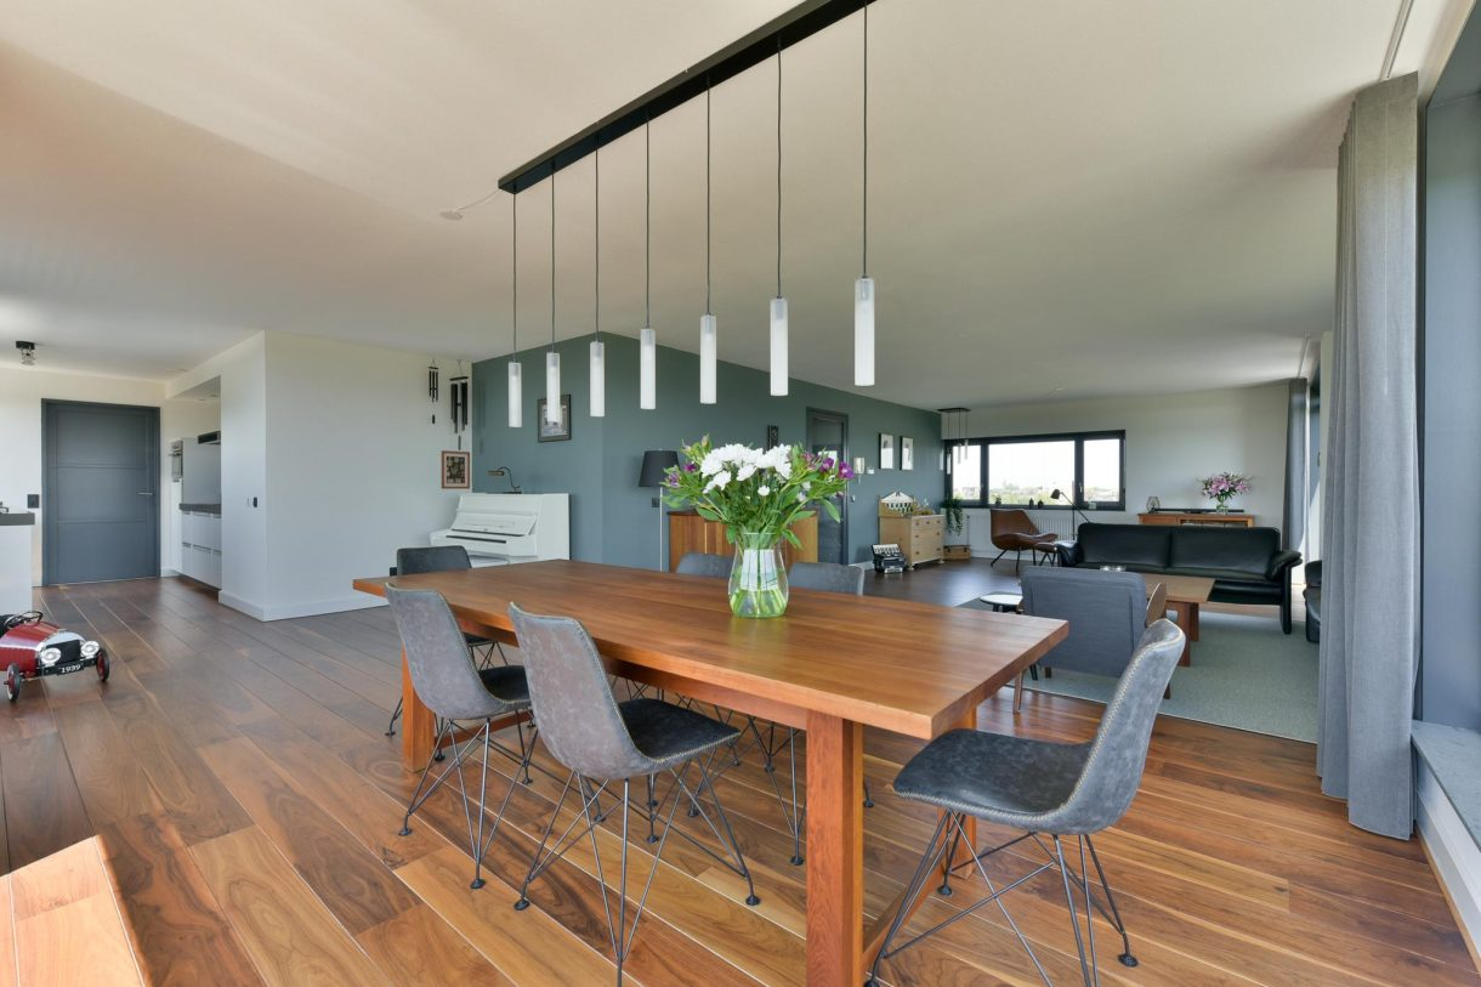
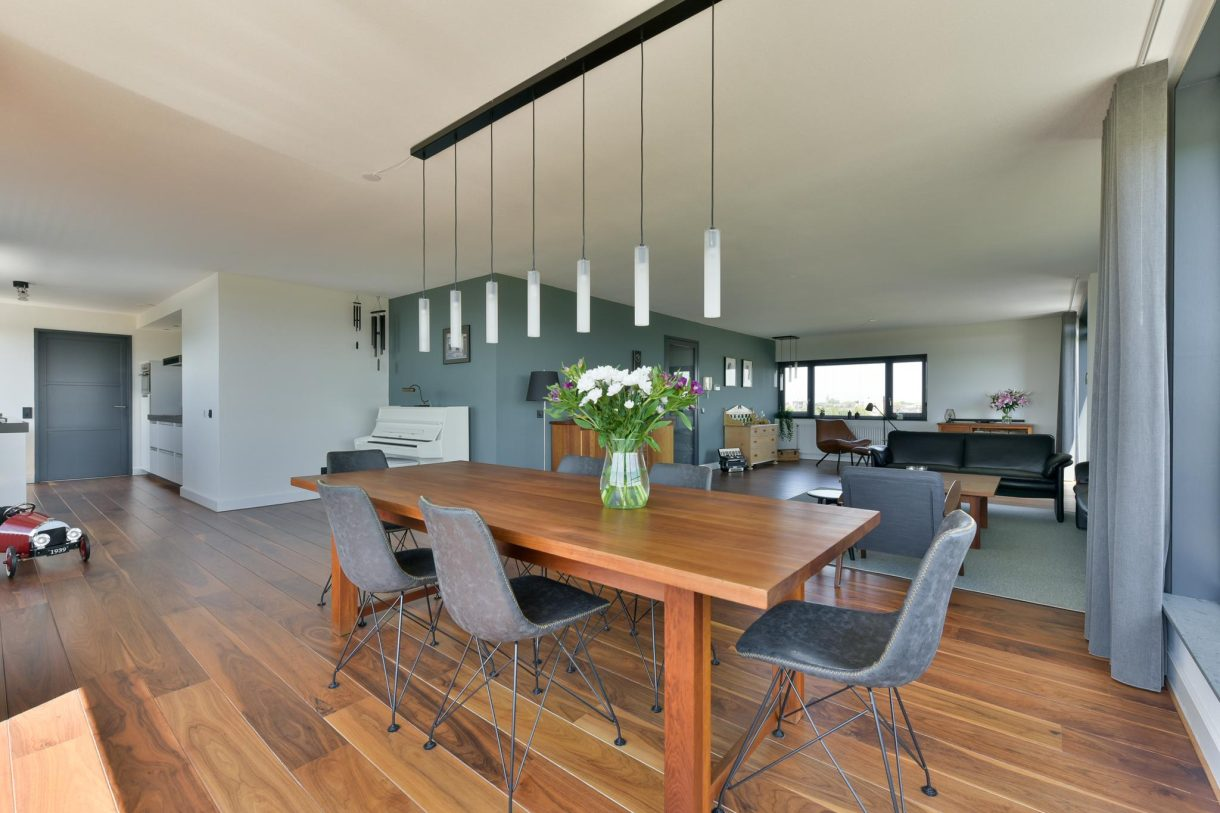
- wall art [441,449,471,490]
